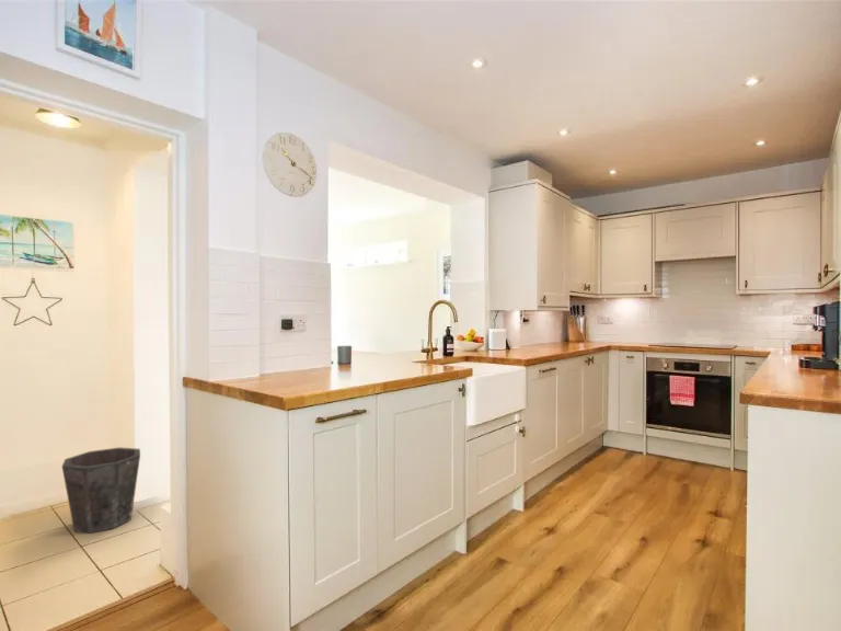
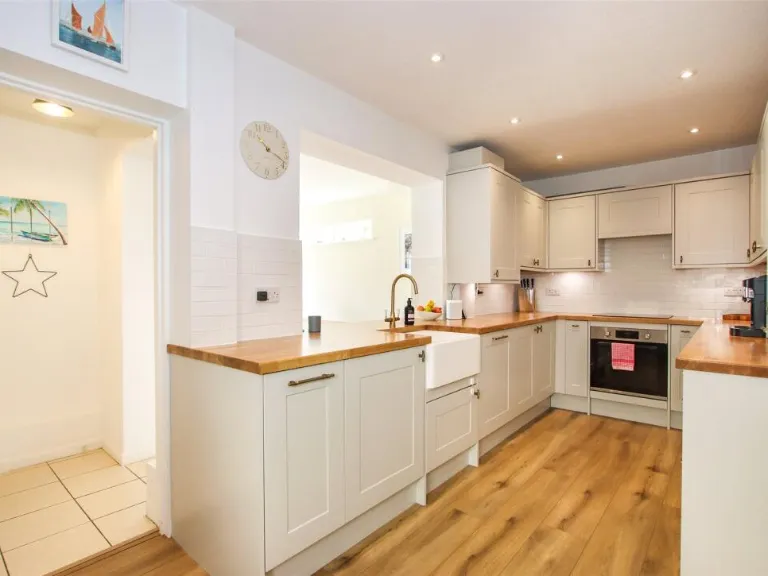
- waste bin [61,446,141,535]
